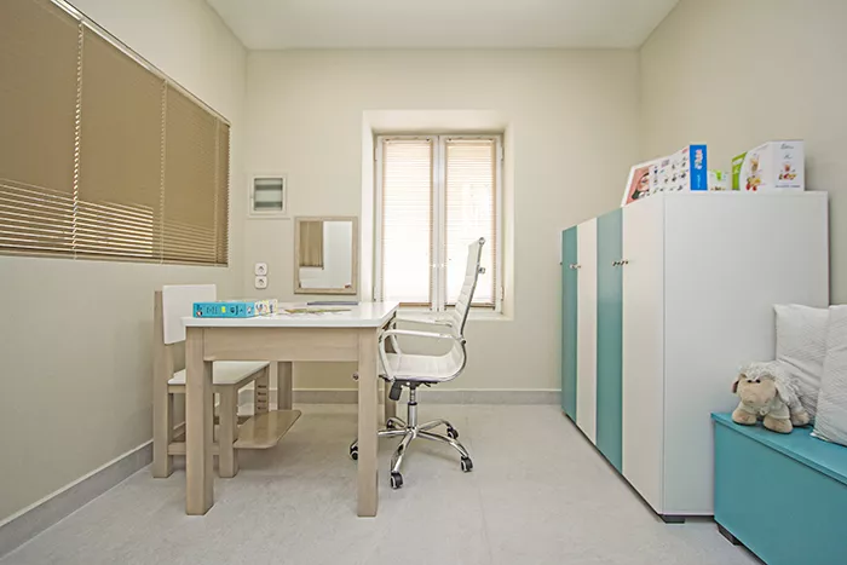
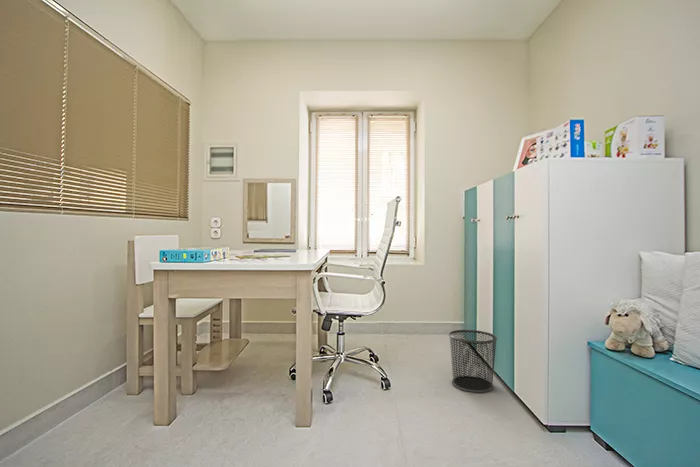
+ waste bin [448,329,498,394]
